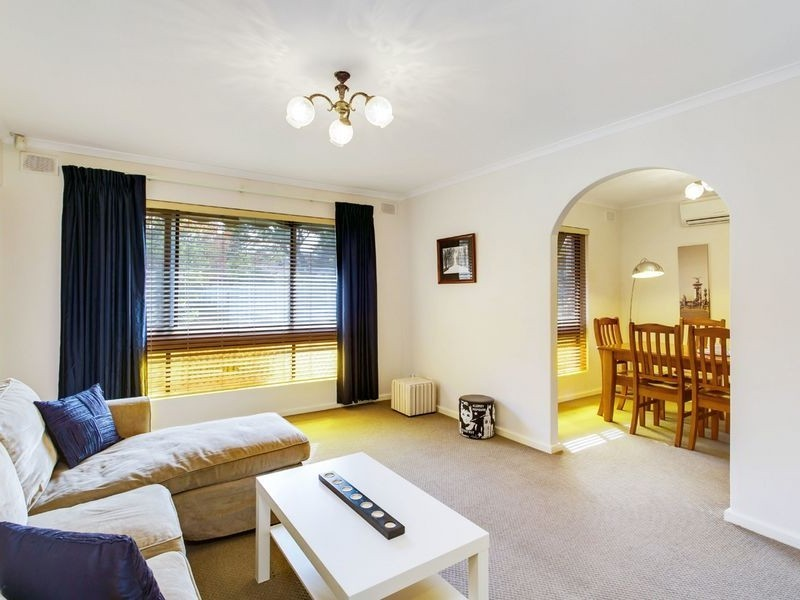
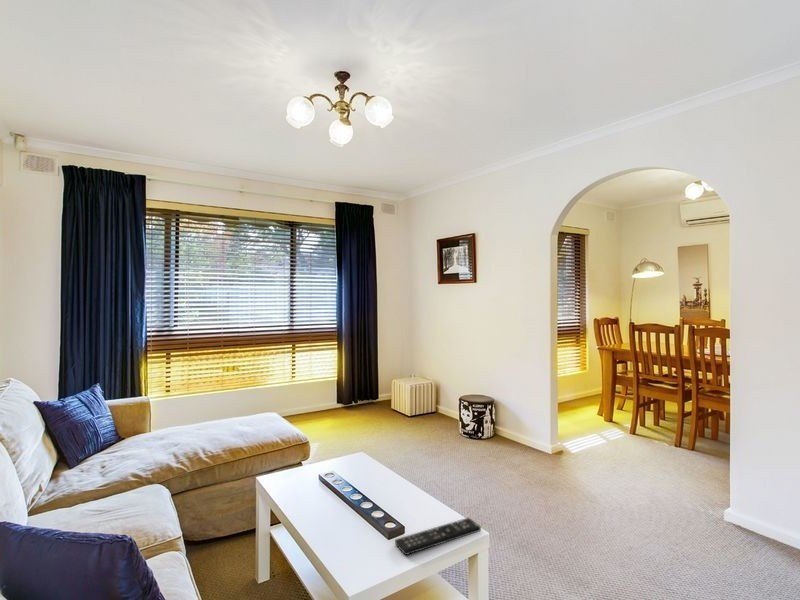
+ remote control [394,517,482,556]
